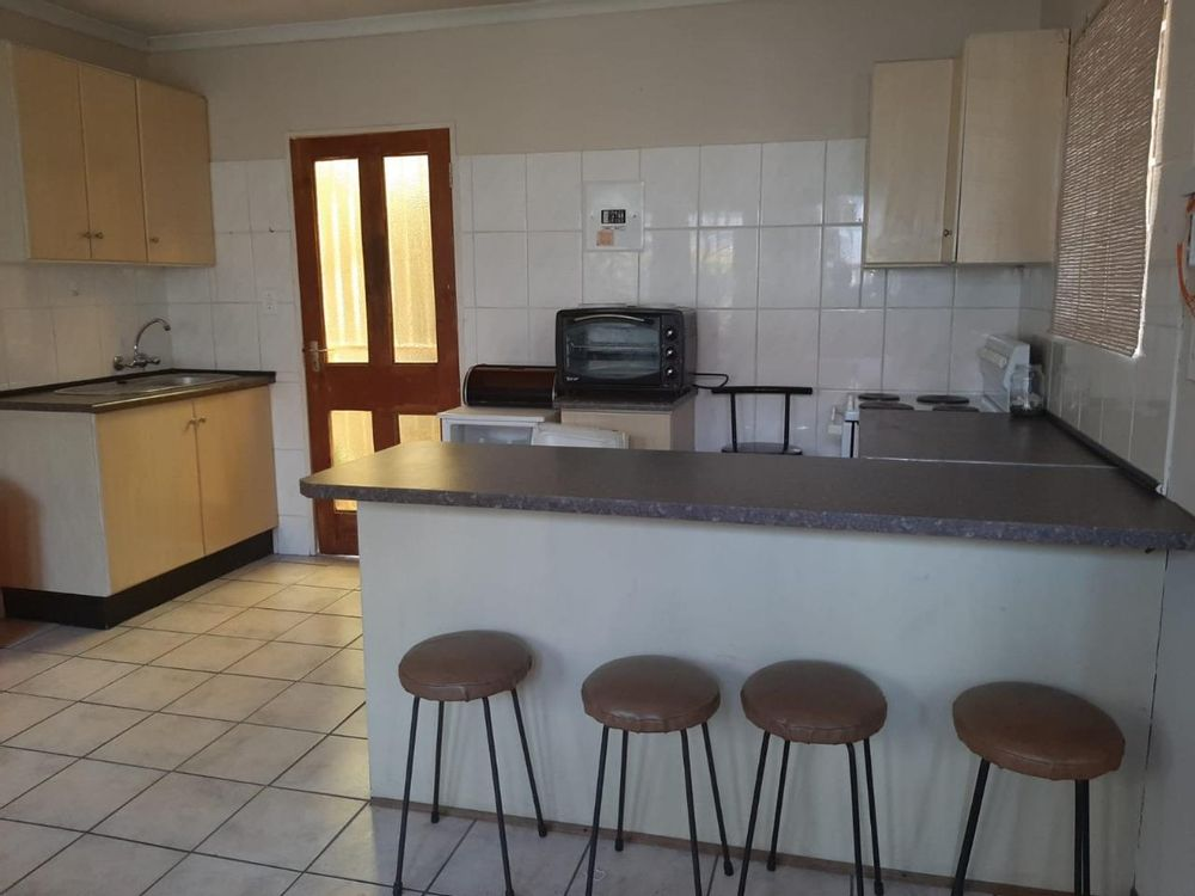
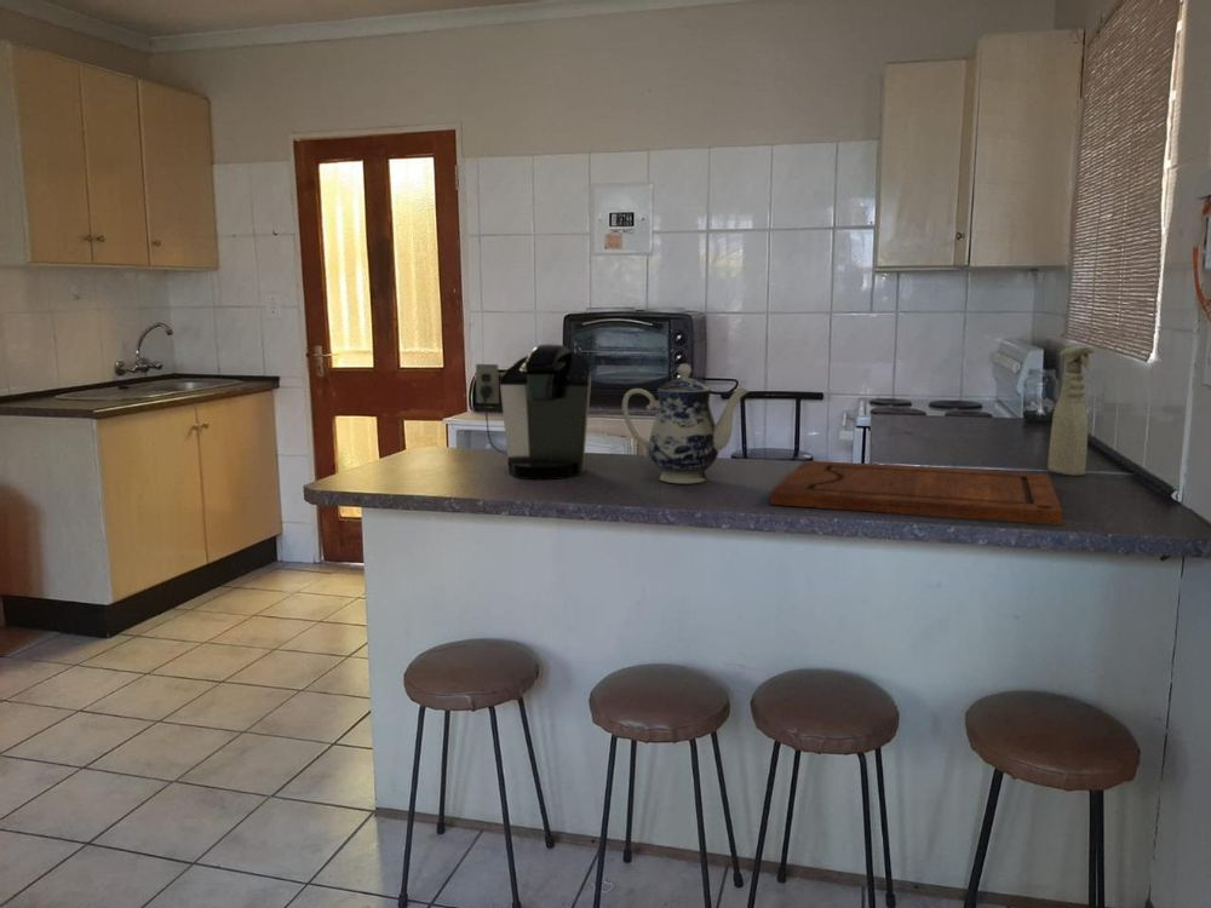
+ spray bottle [1046,345,1095,477]
+ teapot [621,363,750,484]
+ coffee maker [475,343,592,481]
+ cutting board [769,460,1063,527]
